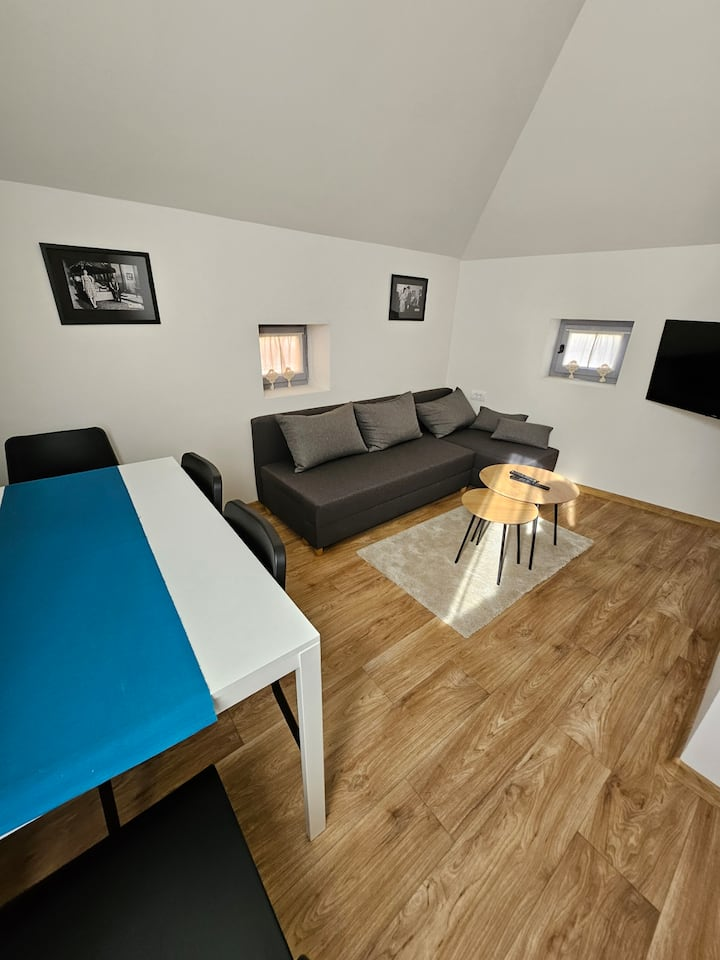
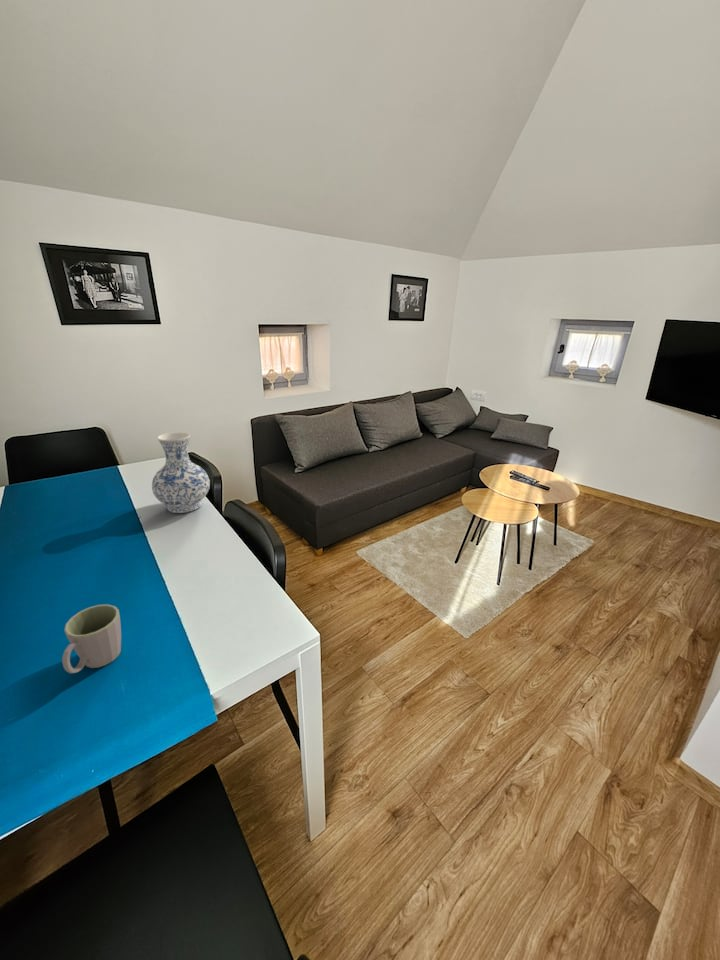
+ vase [151,431,211,514]
+ mug [61,603,122,674]
